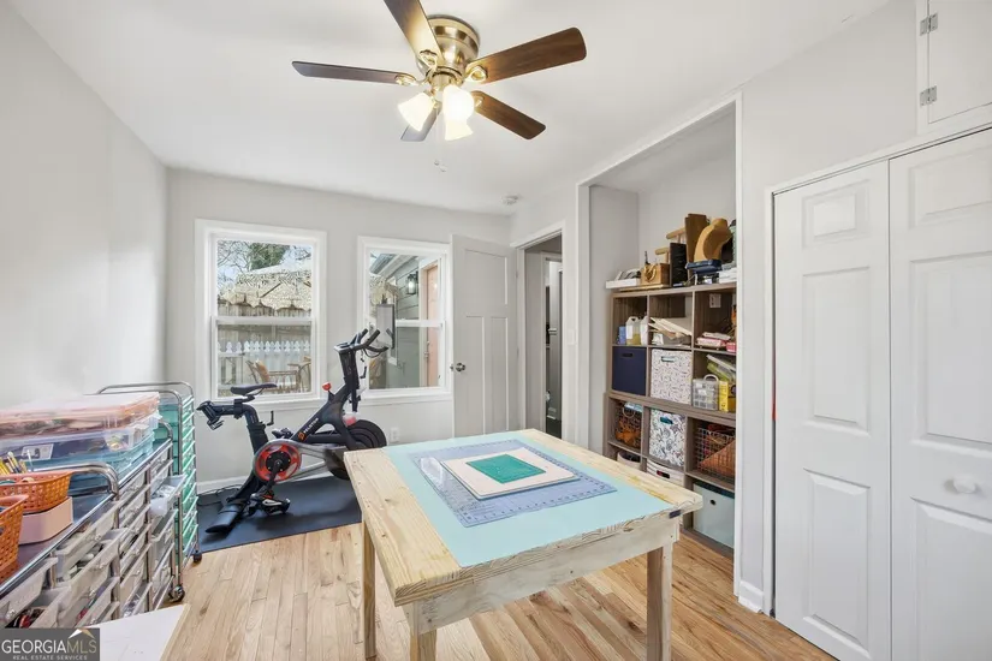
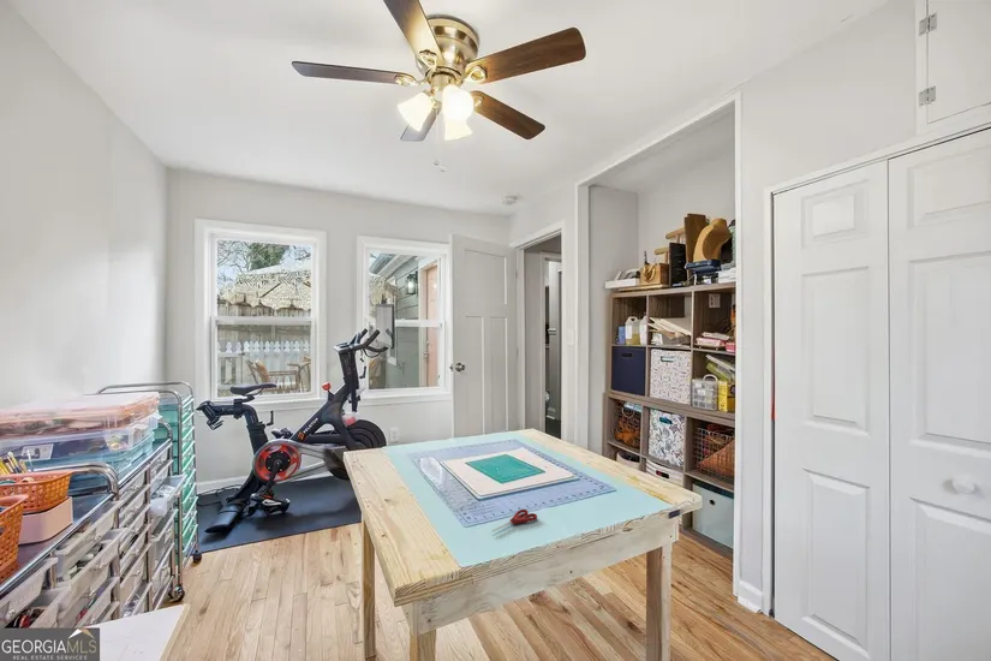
+ scissors [491,508,538,532]
